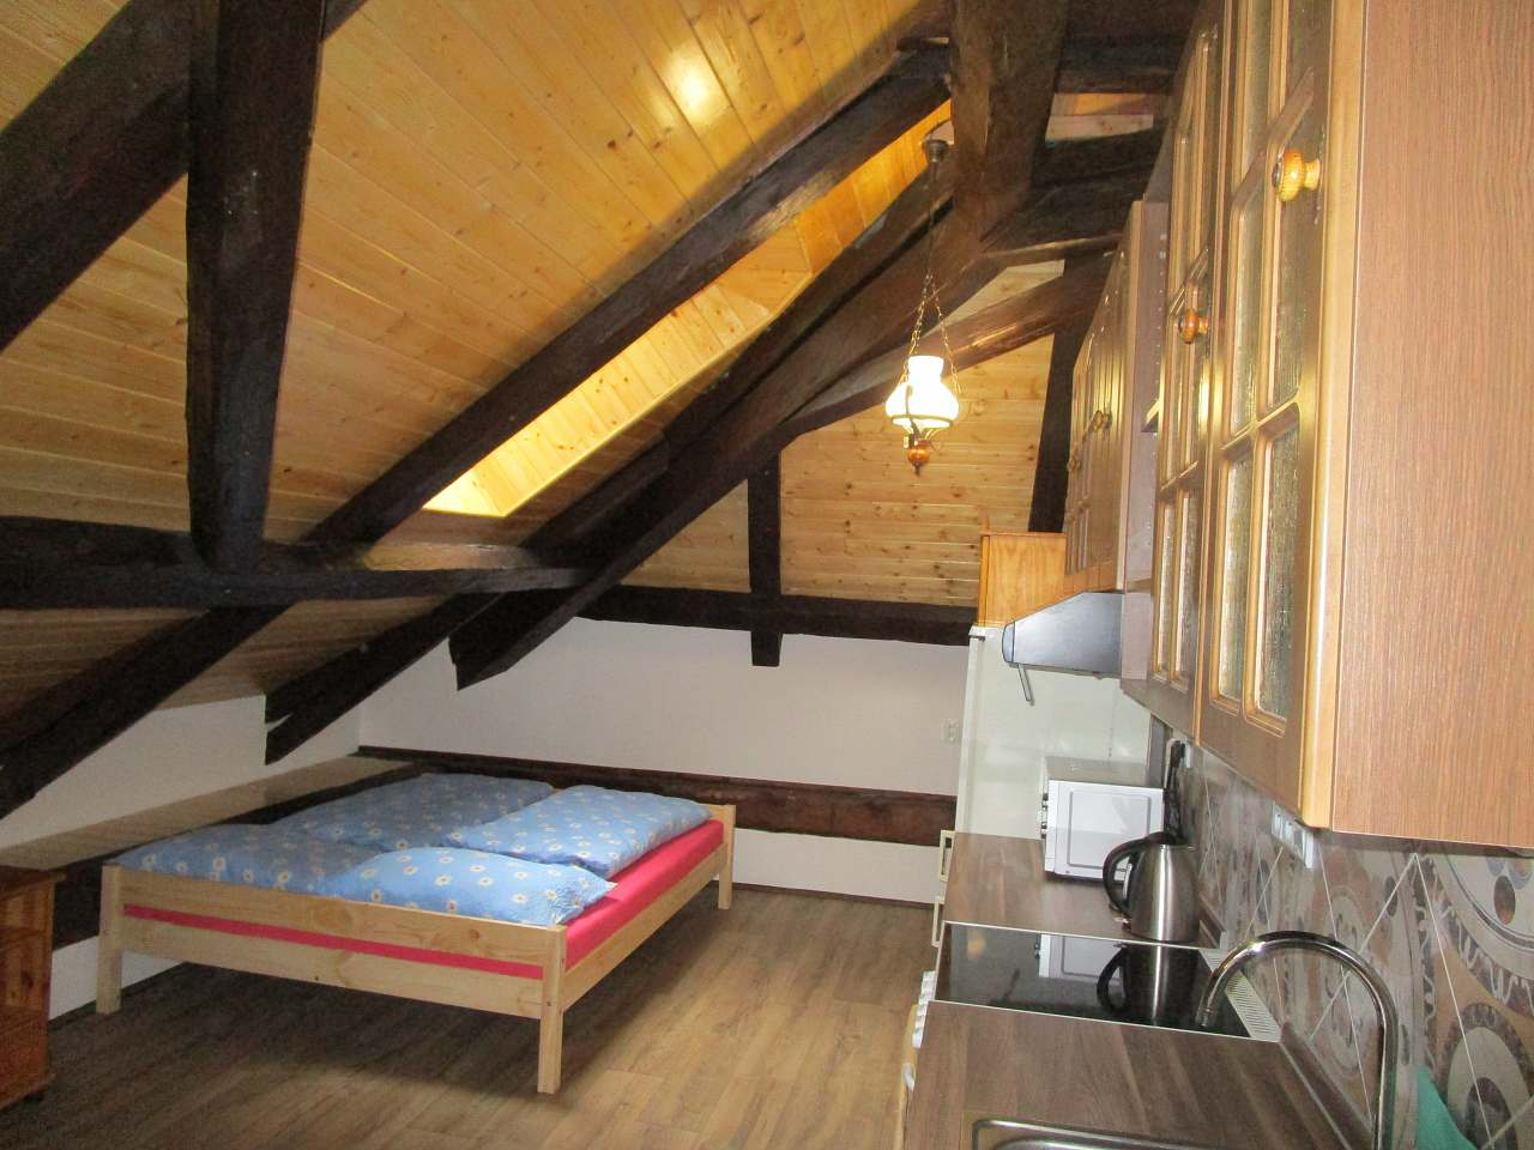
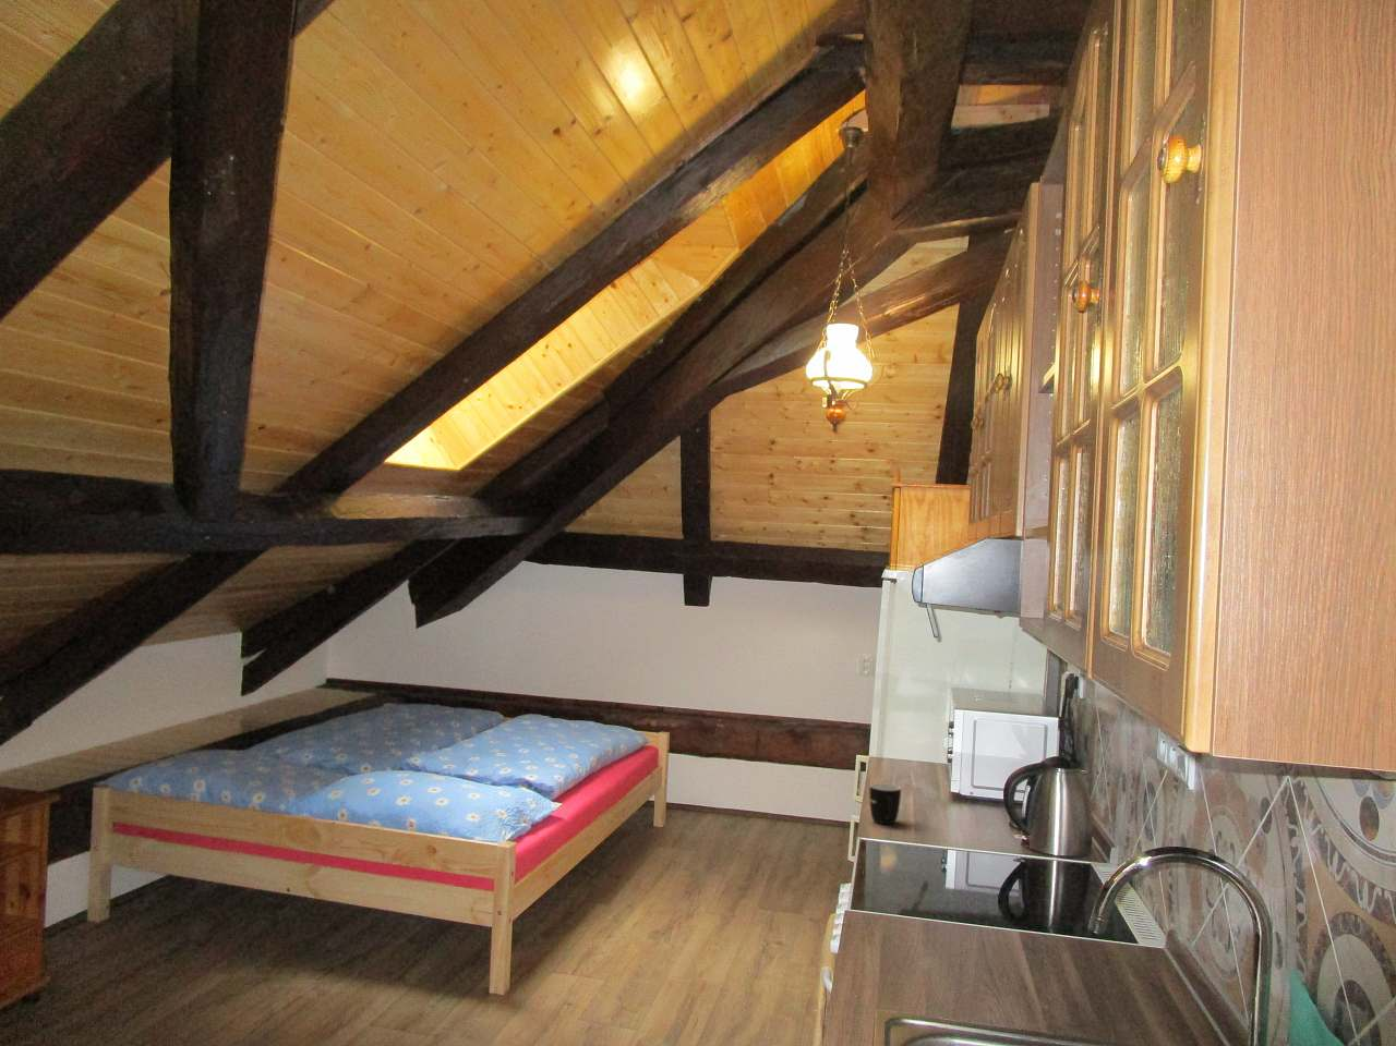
+ mug [868,781,902,825]
